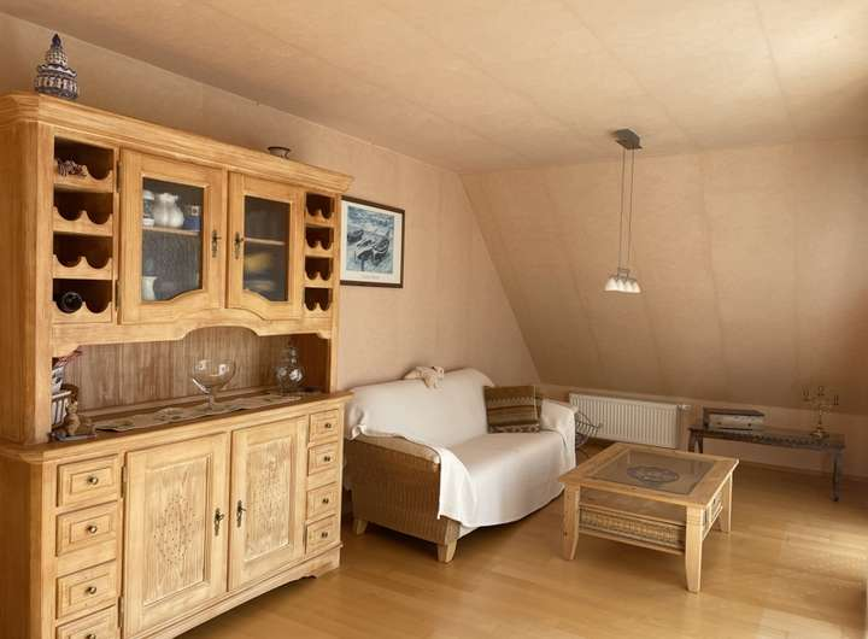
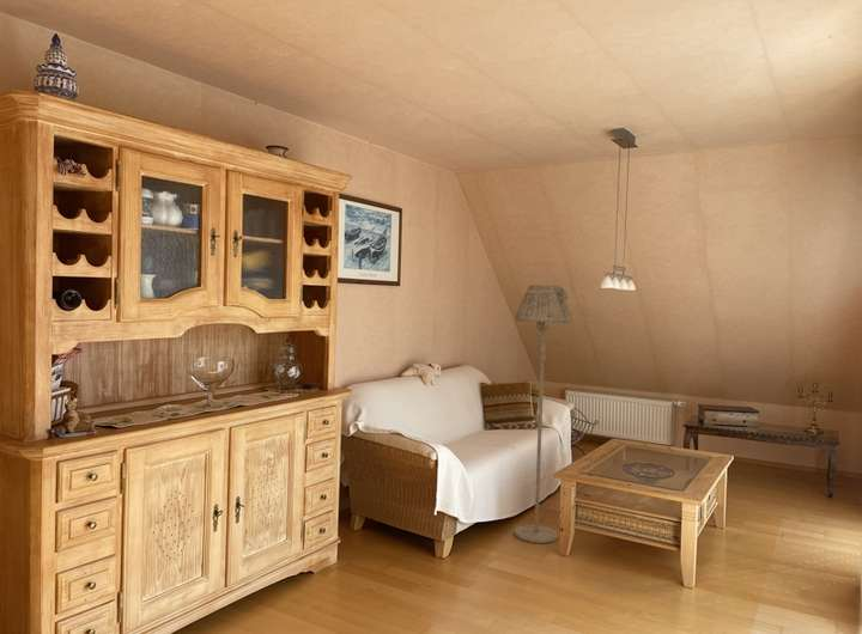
+ floor lamp [514,284,573,544]
